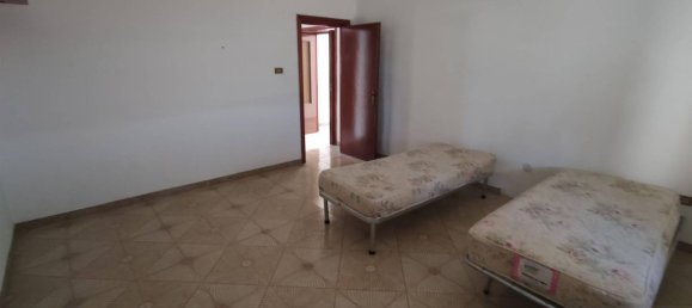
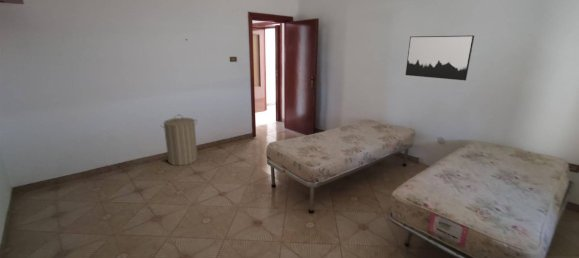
+ laundry hamper [160,114,199,166]
+ wall art [405,35,475,81]
